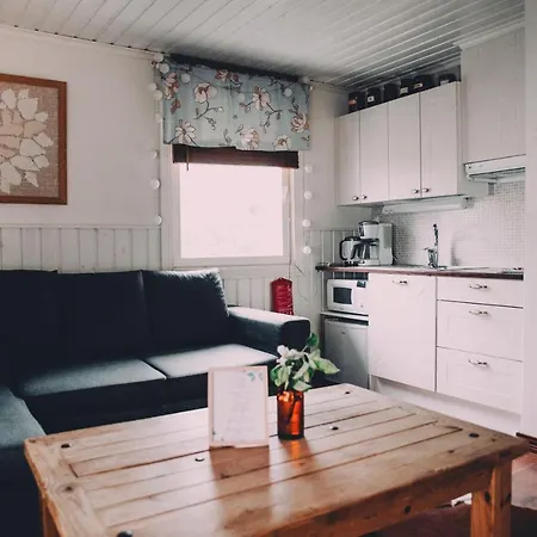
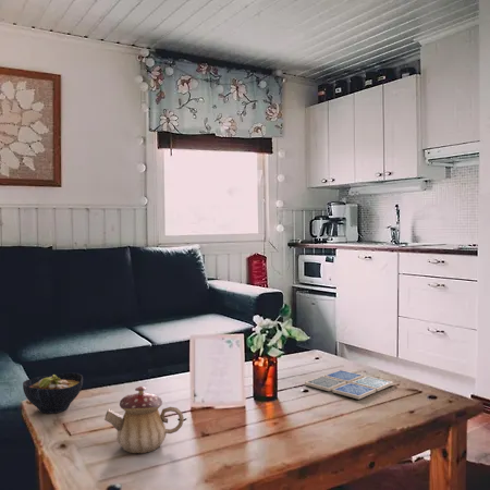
+ bowl [22,372,84,415]
+ teapot [103,385,185,454]
+ drink coaster [304,369,394,401]
